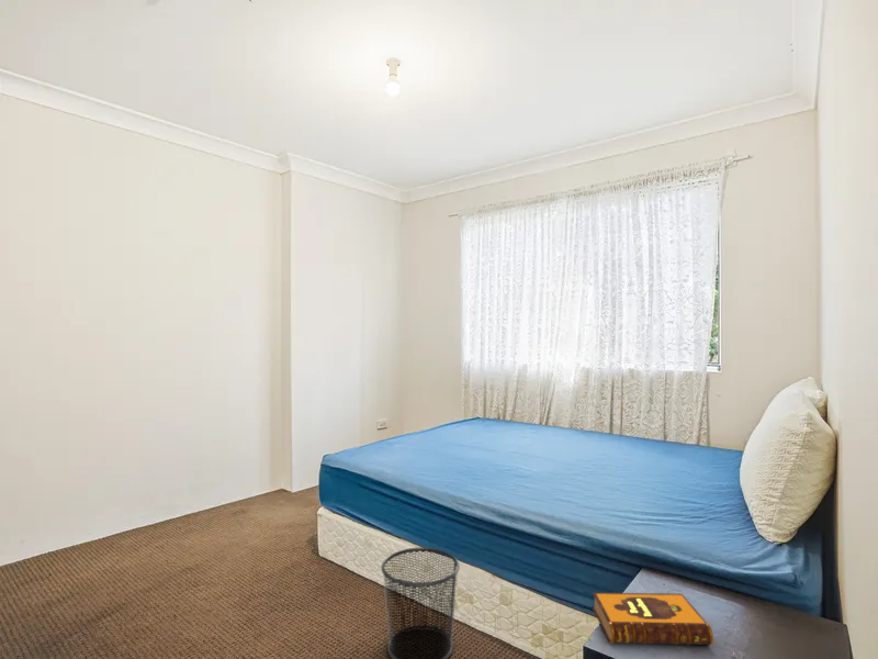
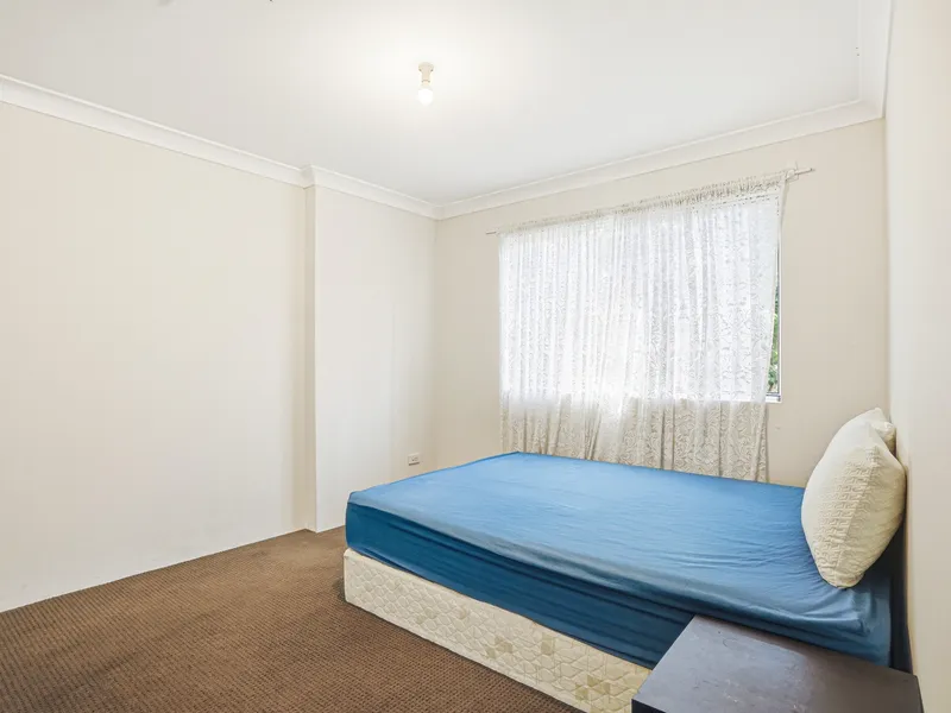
- hardback book [592,592,714,647]
- waste bin [381,547,461,659]
